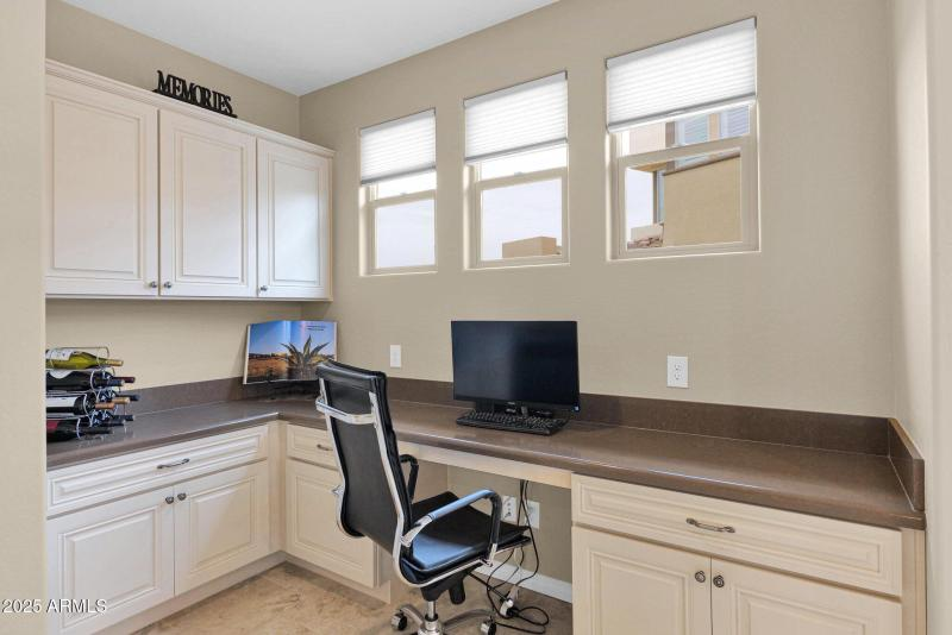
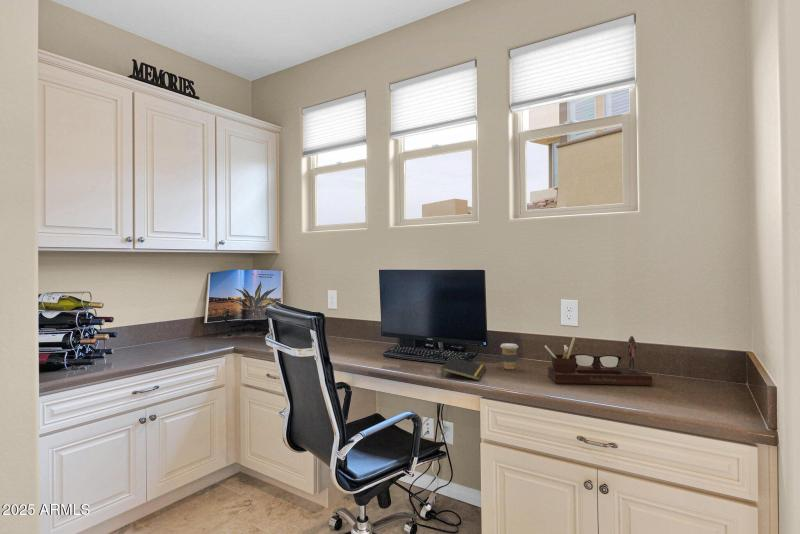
+ desk organizer [544,335,653,386]
+ notepad [440,356,487,381]
+ coffee cup [499,342,519,370]
